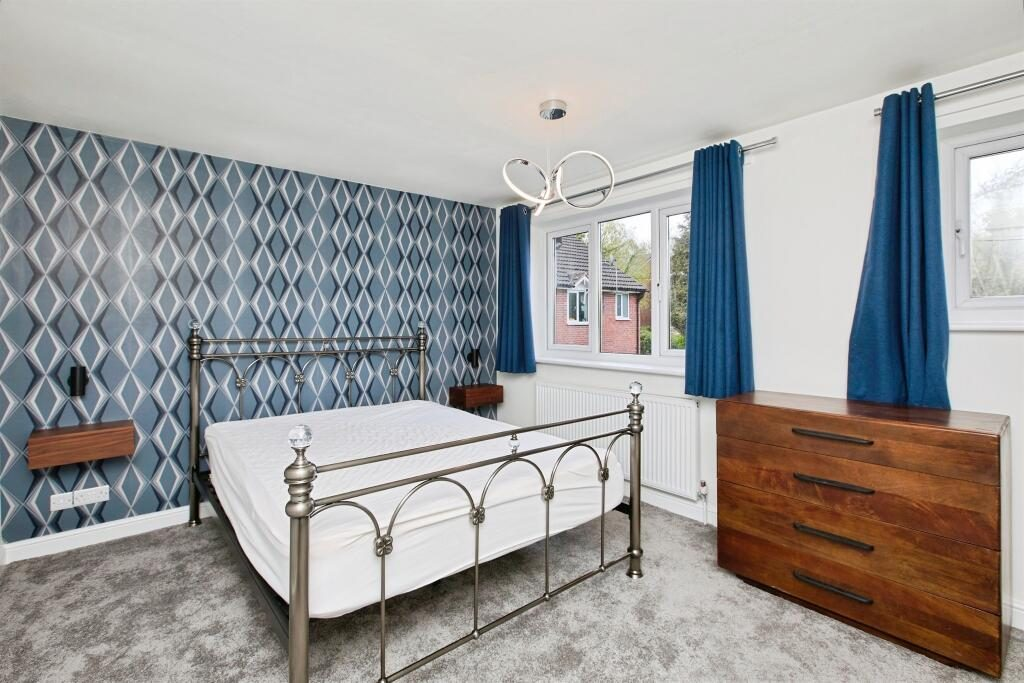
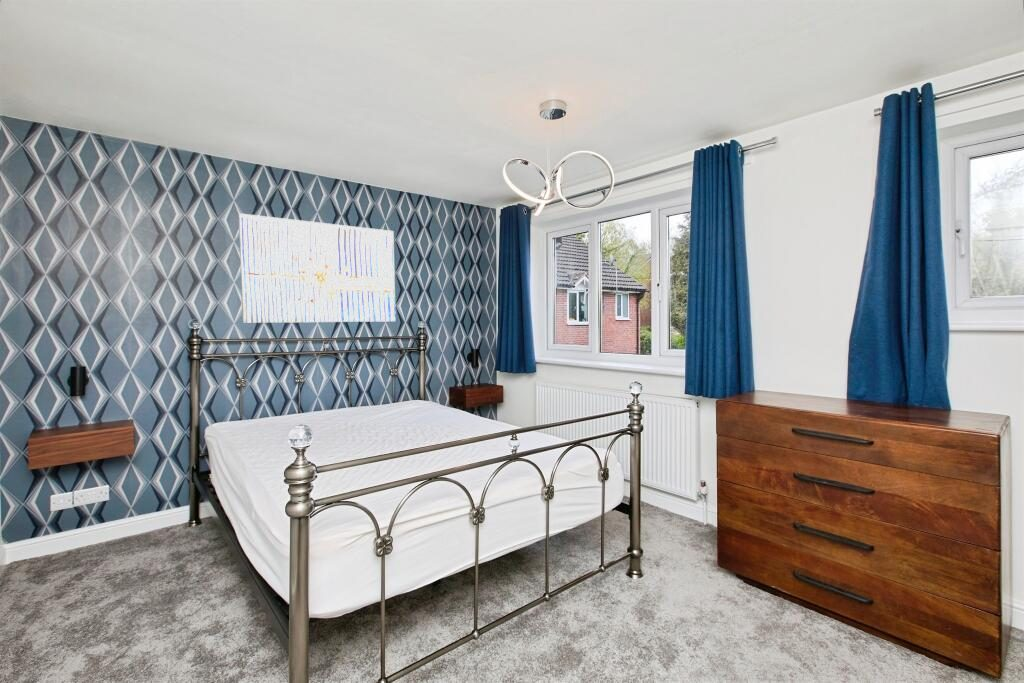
+ wall art [238,212,397,324]
